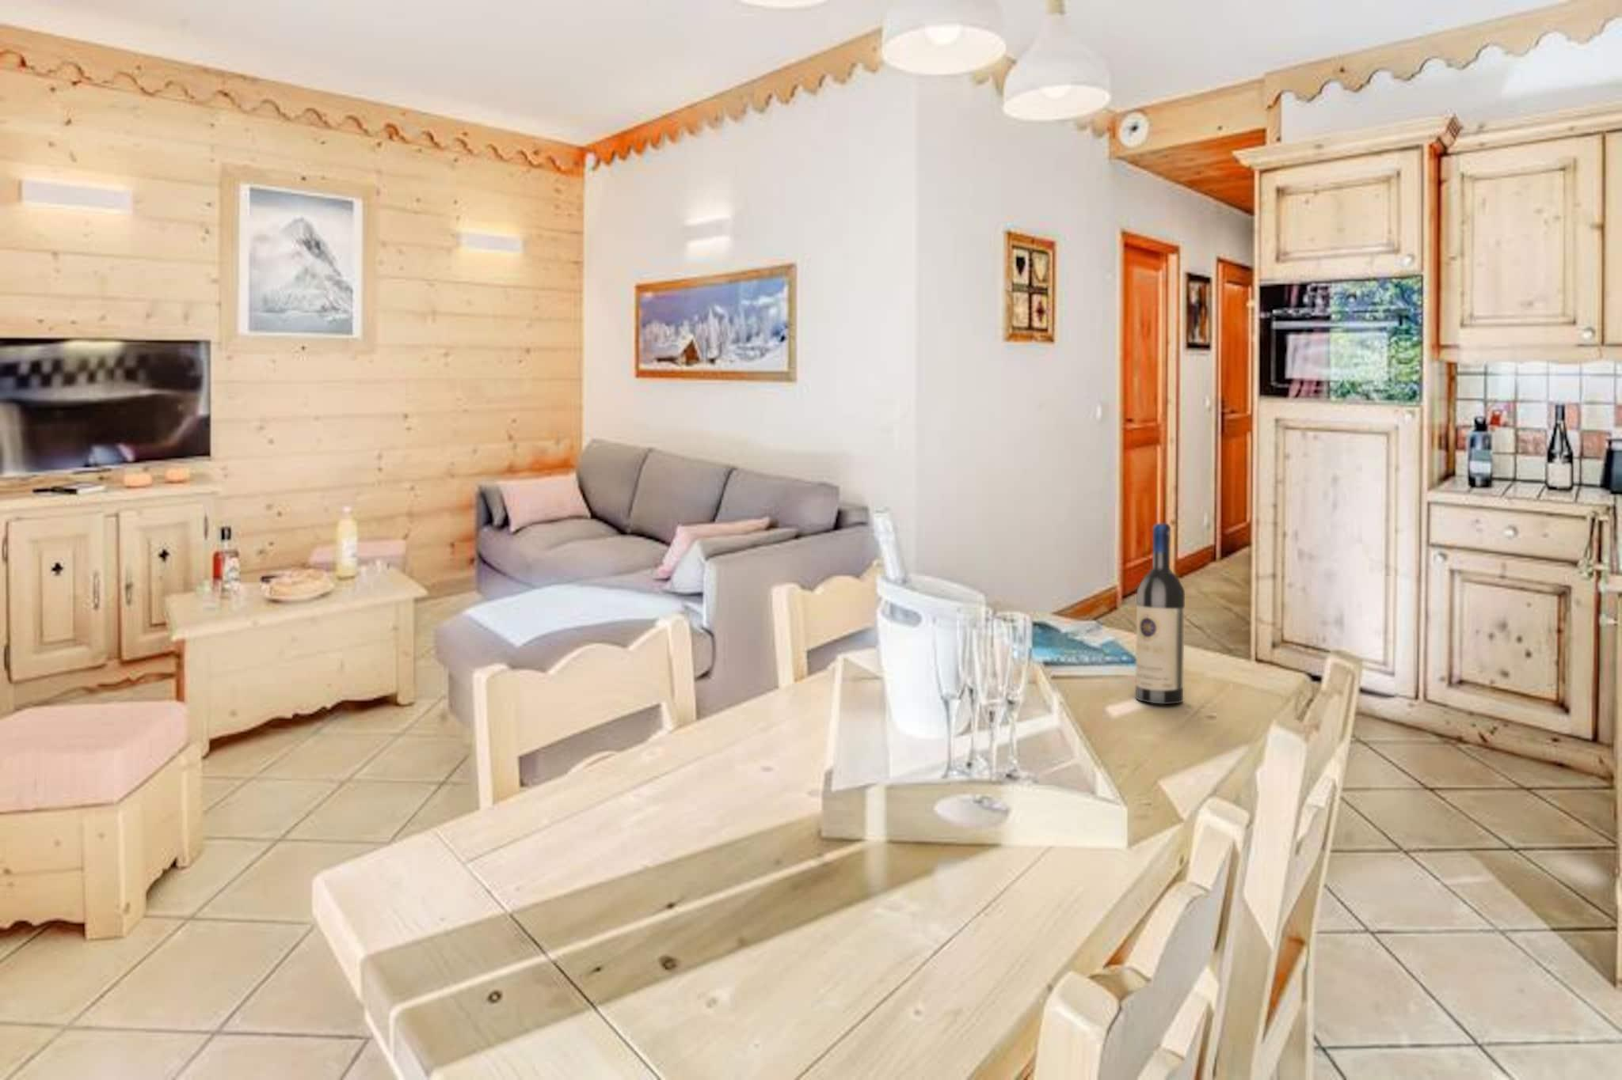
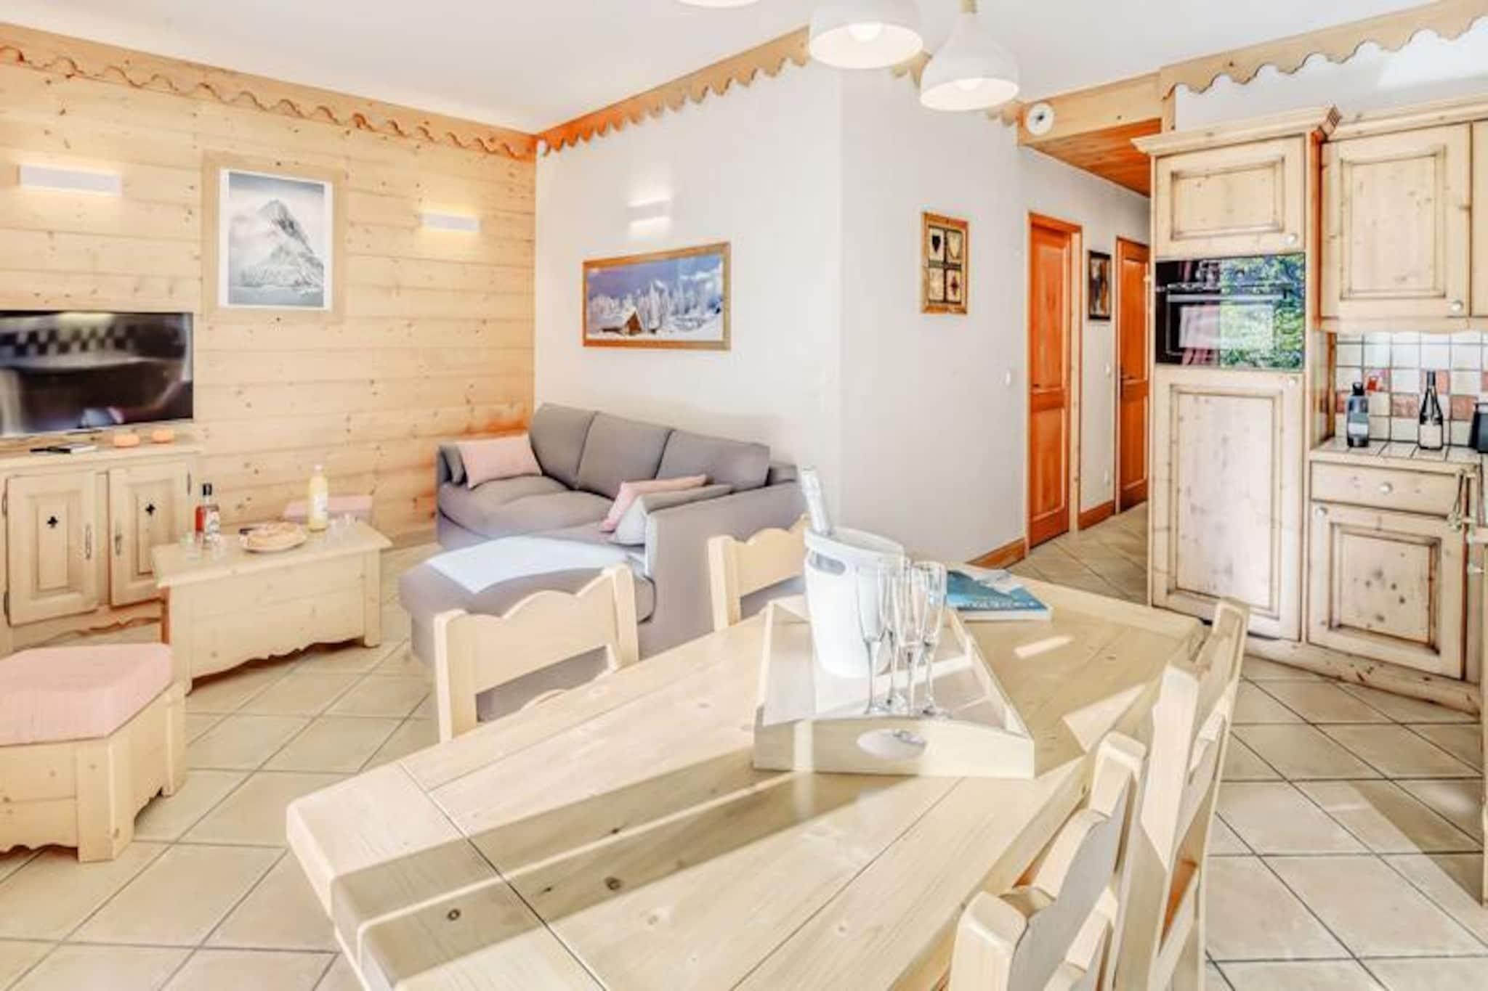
- wine bottle [1135,523,1185,705]
